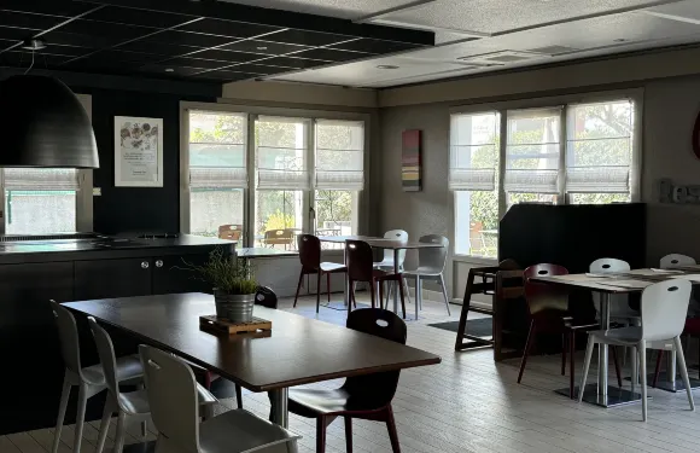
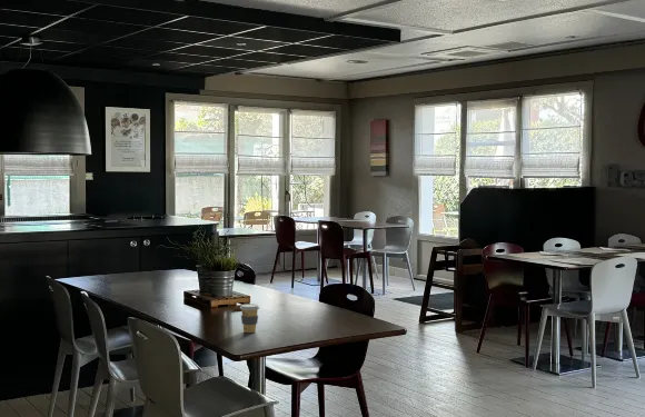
+ coffee cup [239,302,260,334]
